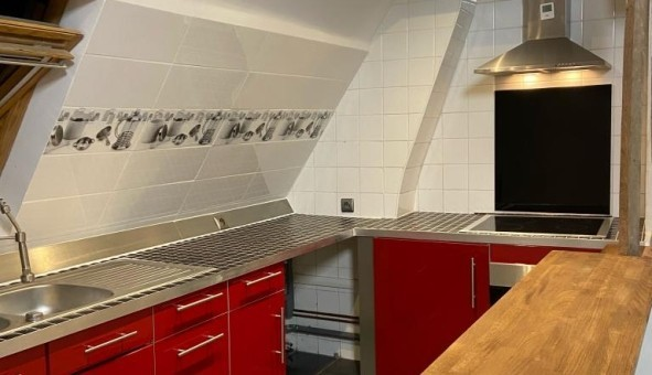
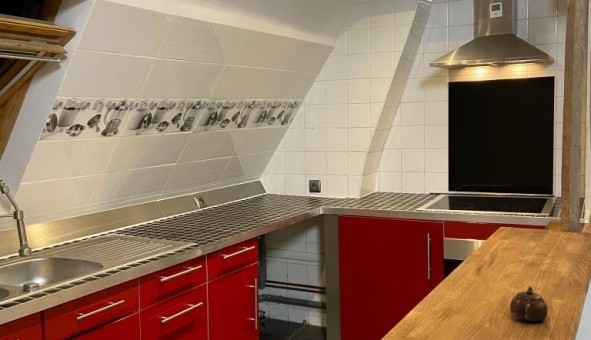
+ teapot [509,285,548,323]
